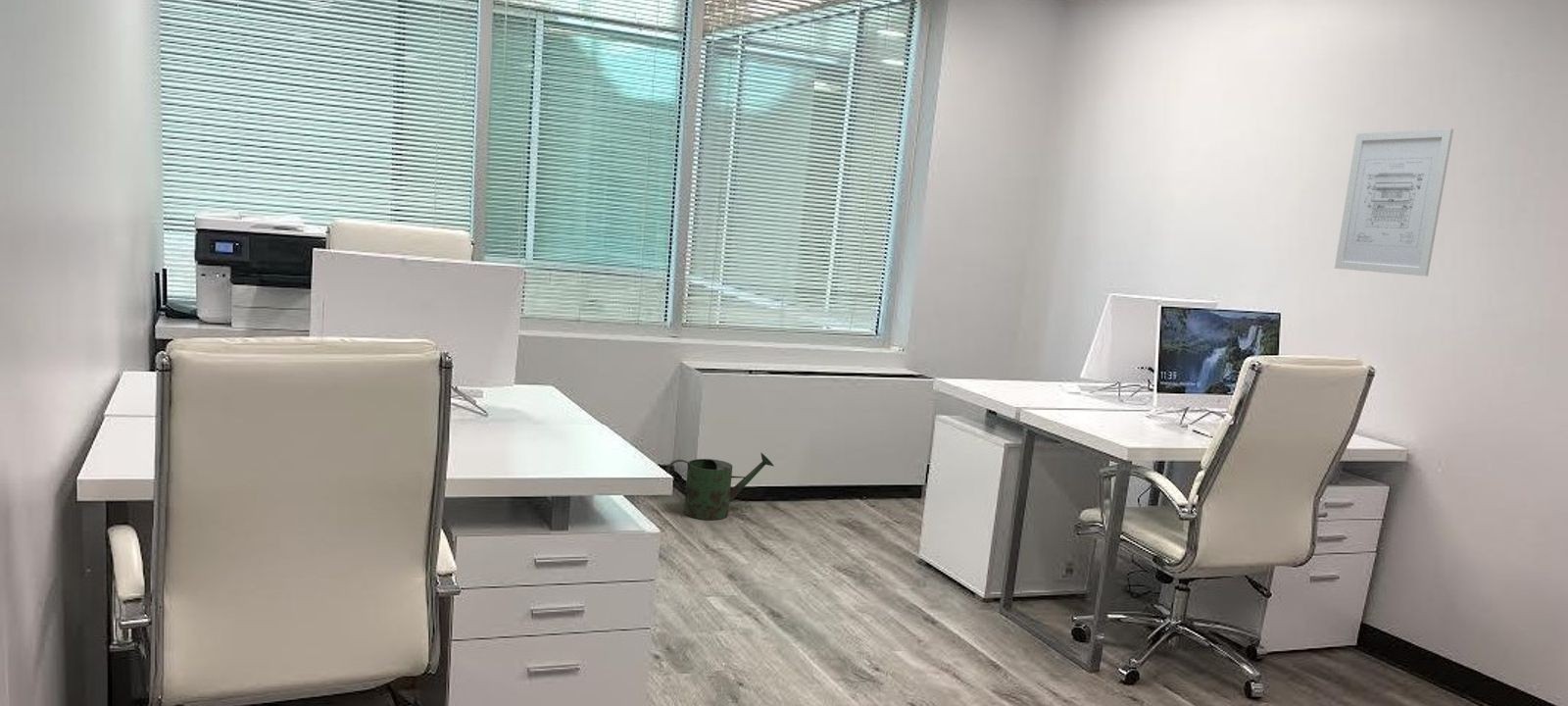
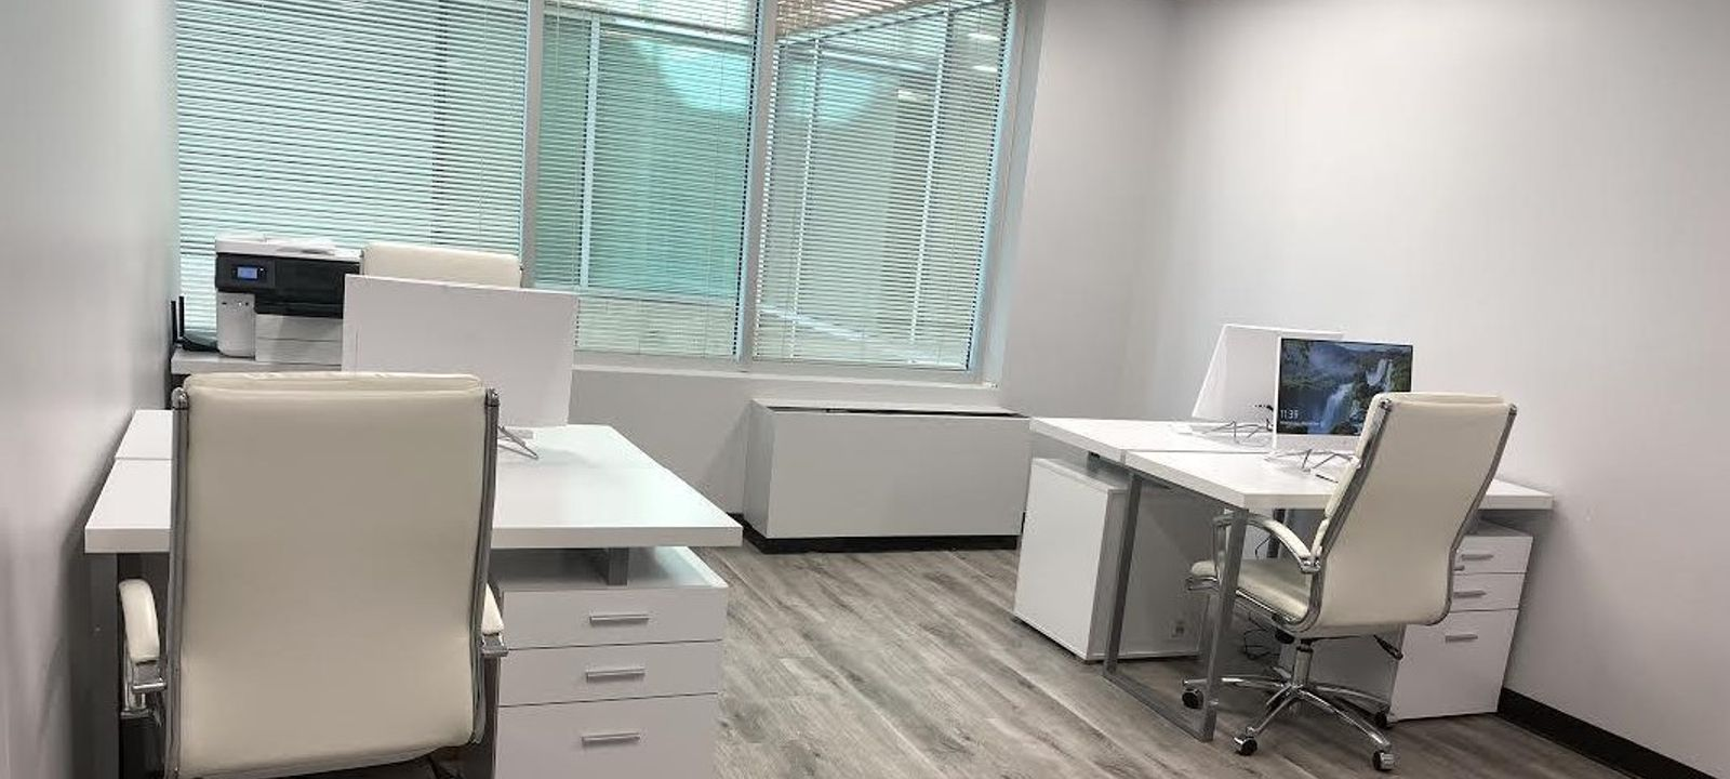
- wall art [1334,127,1454,277]
- watering can [666,452,774,521]
